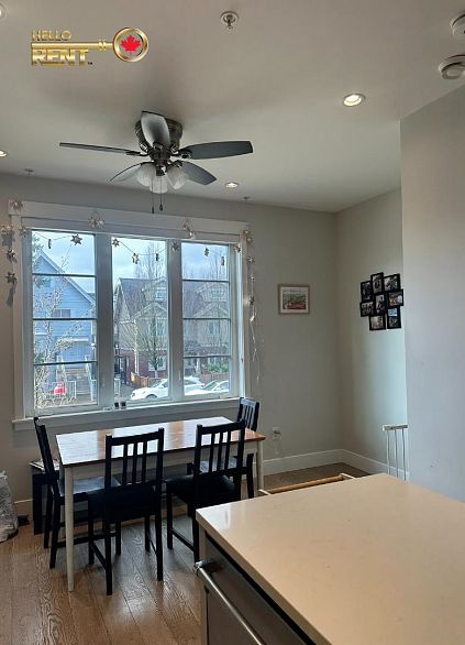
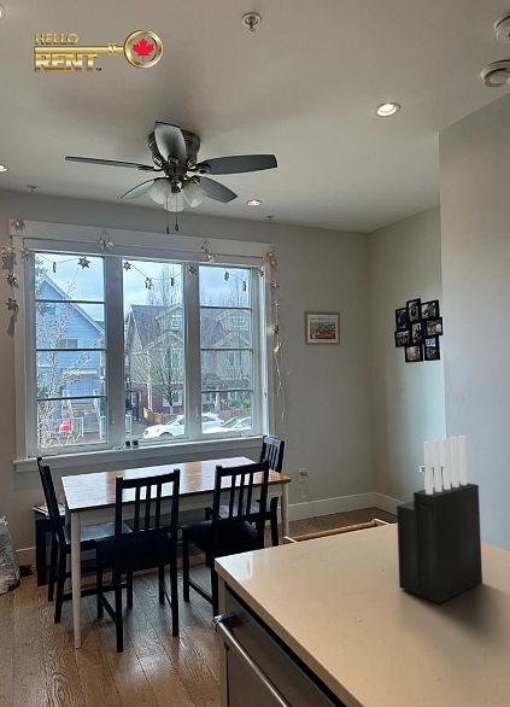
+ knife block [395,434,483,604]
